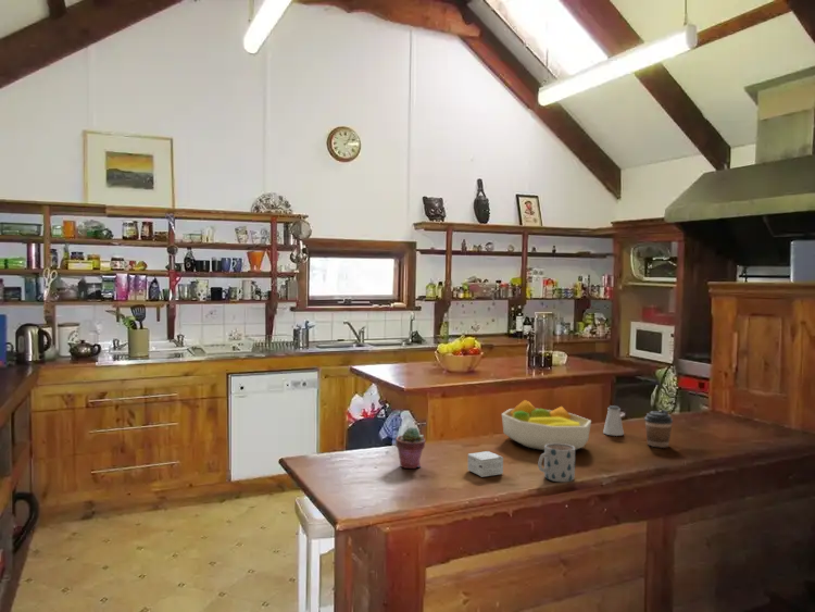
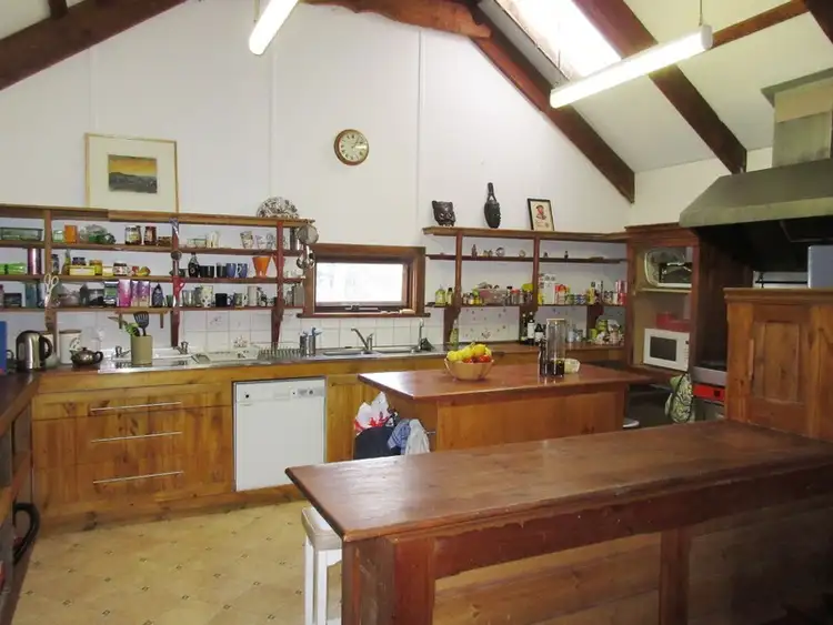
- coffee cup [643,409,674,449]
- saltshaker [602,404,625,437]
- mug [537,444,576,483]
- fruit bowl [501,399,592,451]
- potted succulent [394,426,426,470]
- small box [466,450,504,478]
